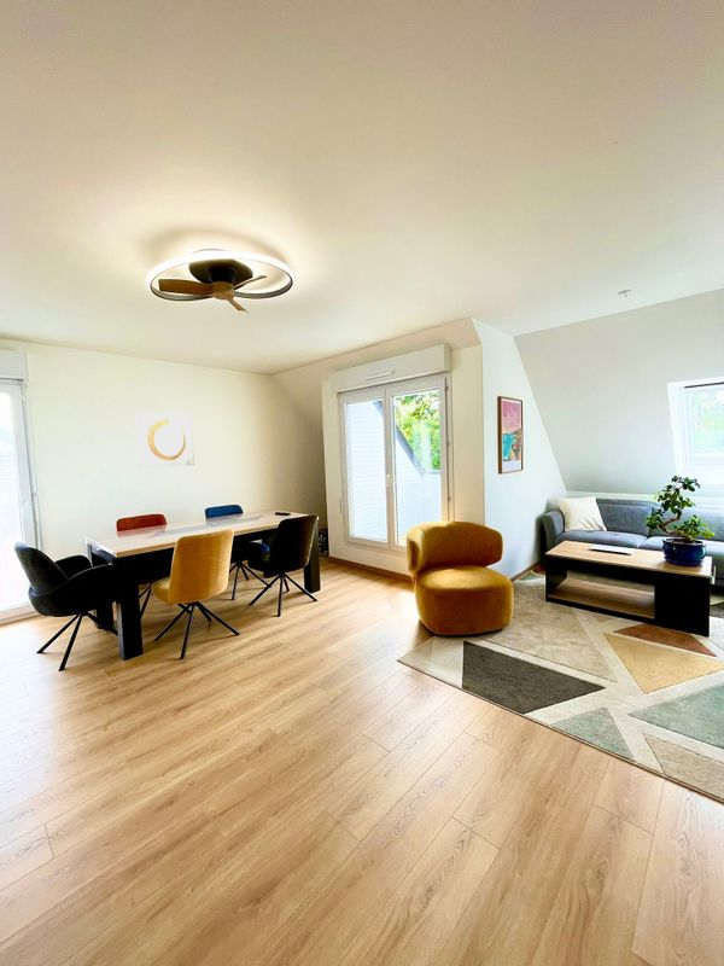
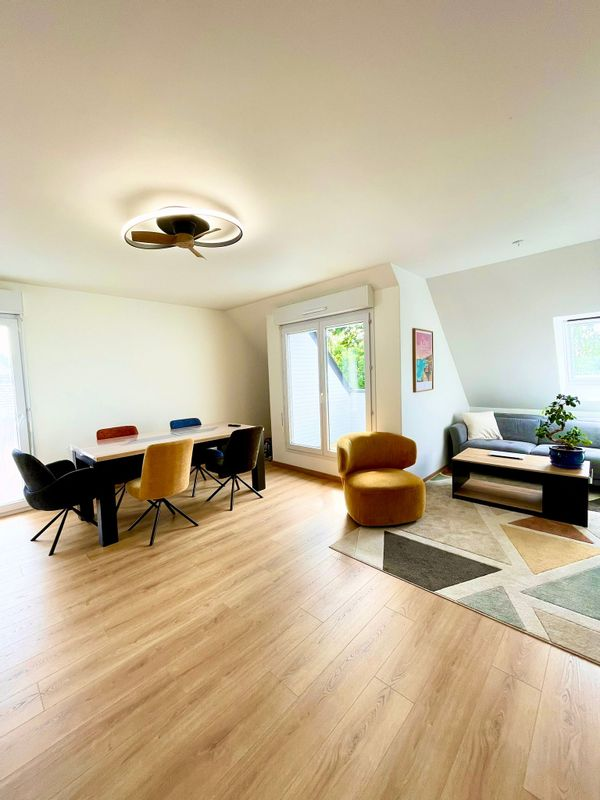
- wall art [134,411,195,467]
